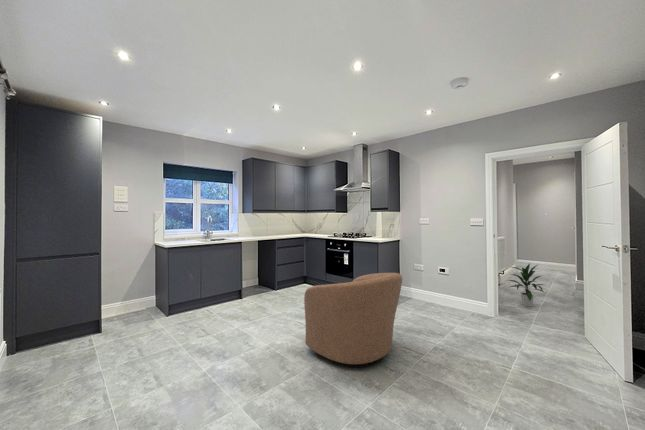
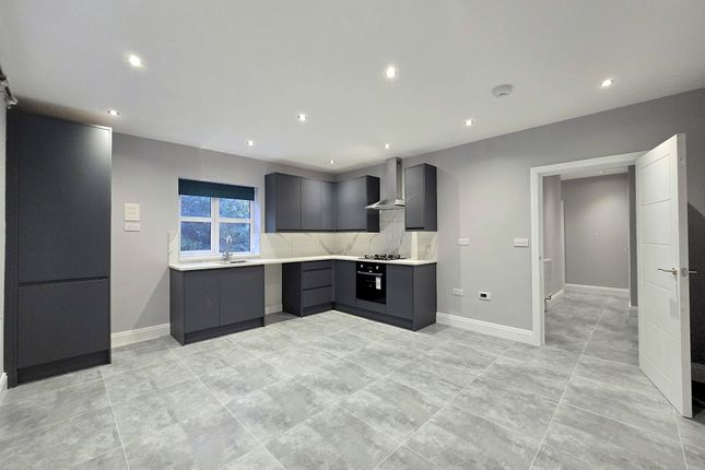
- indoor plant [506,262,546,307]
- chair [303,272,403,369]
